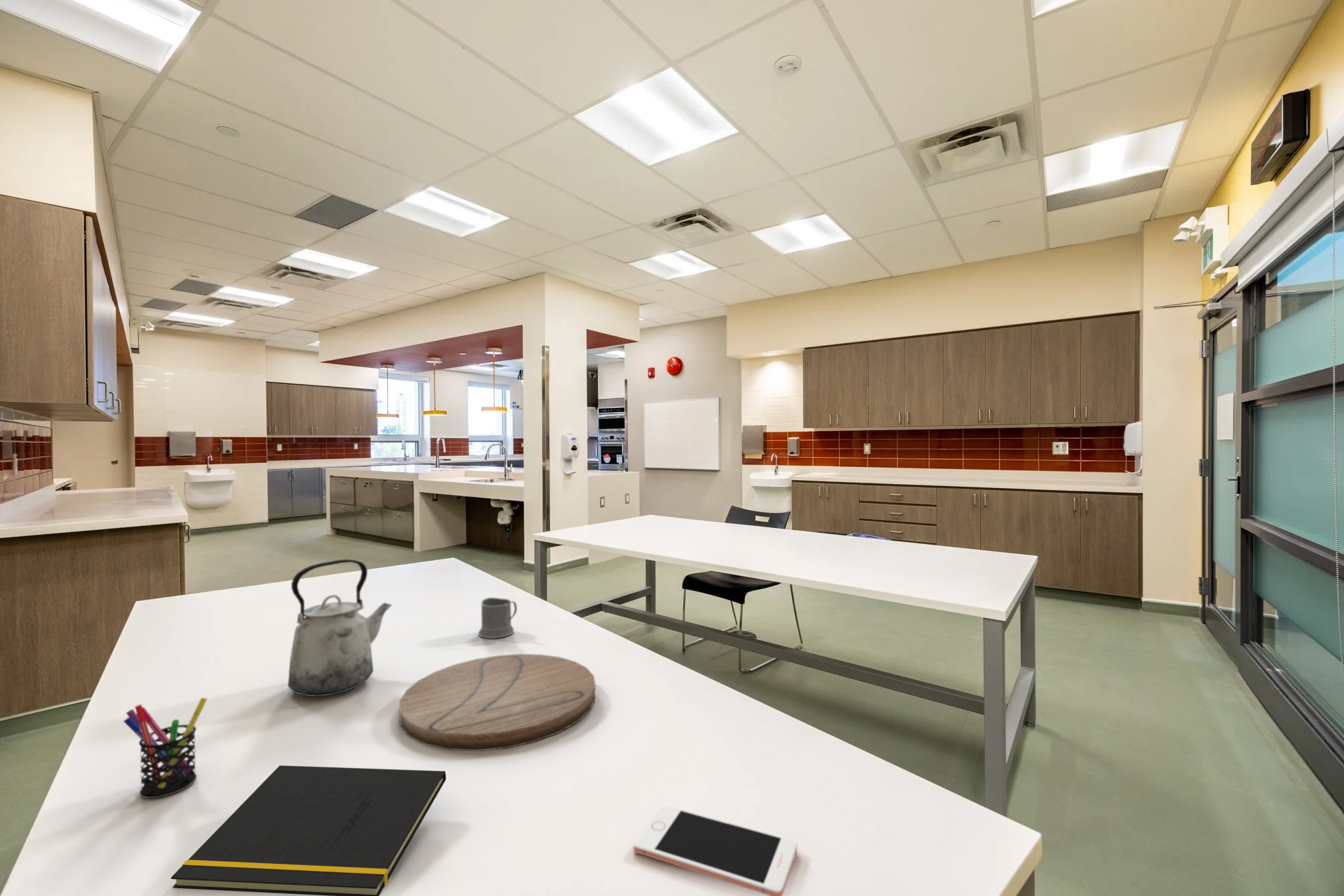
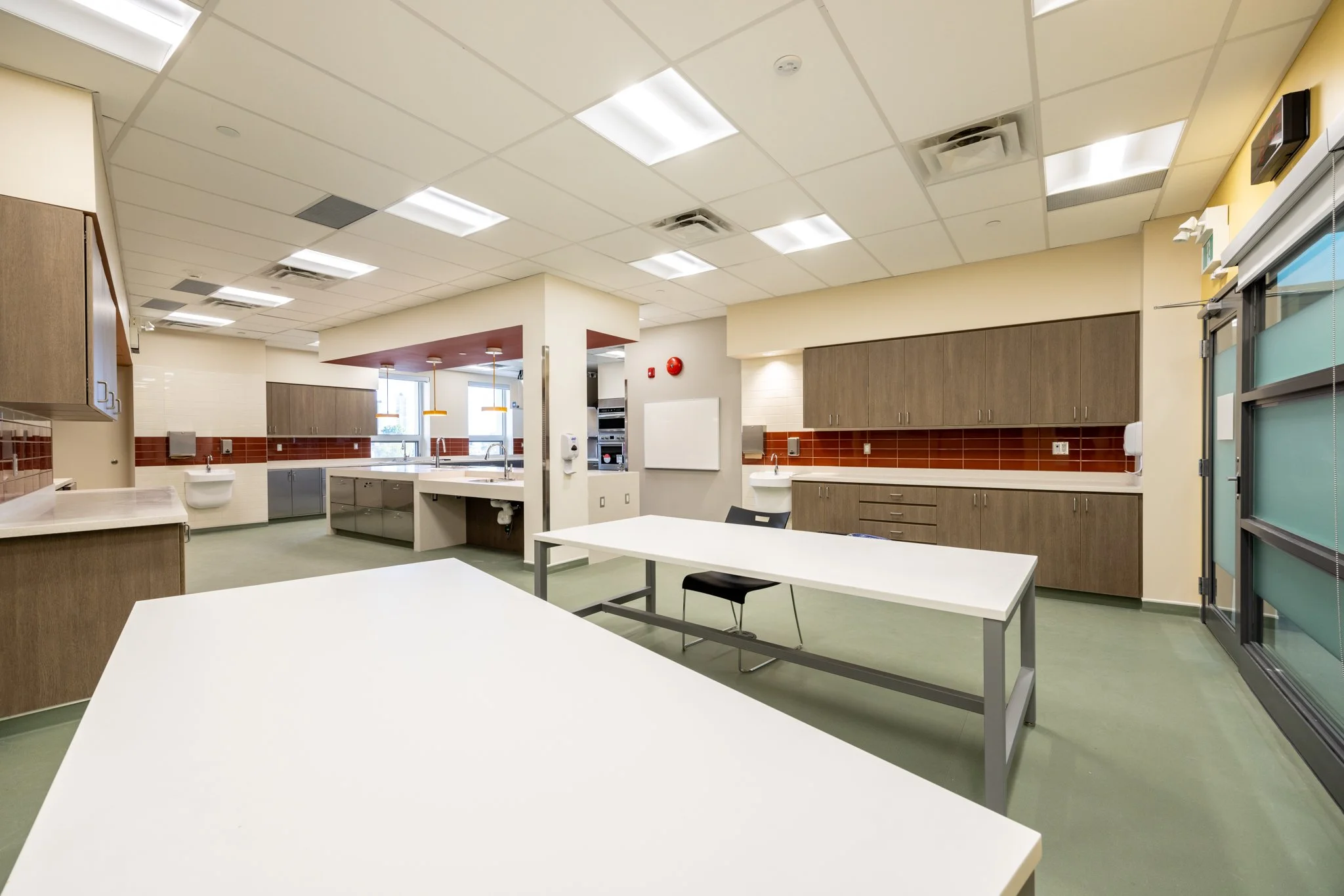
- mug [478,597,518,639]
- pen holder [123,697,208,799]
- cell phone [633,804,798,896]
- notepad [171,765,447,896]
- kettle [287,558,393,697]
- cutting board [399,653,596,752]
